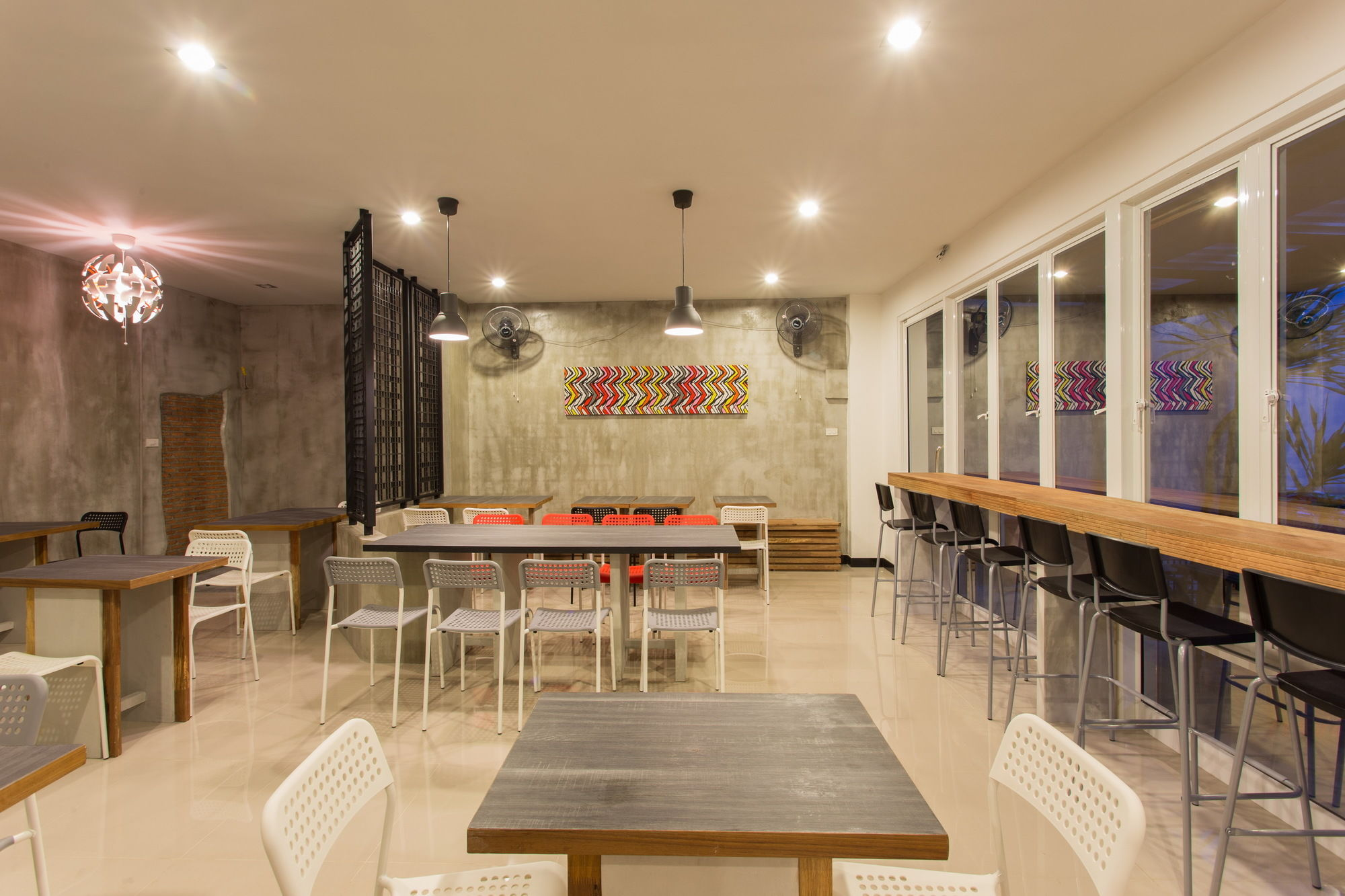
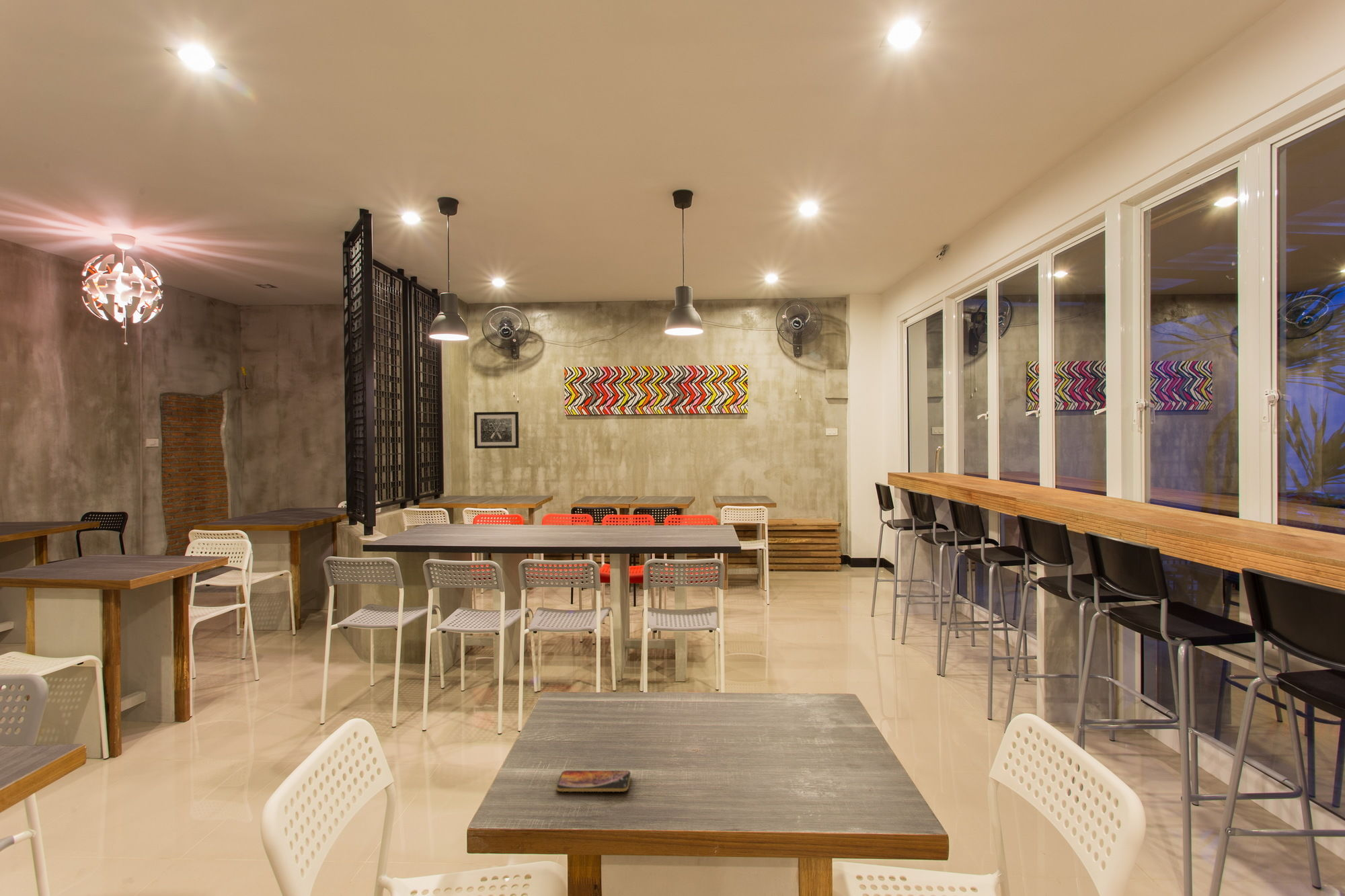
+ wall art [473,411,520,449]
+ smartphone [555,770,631,792]
